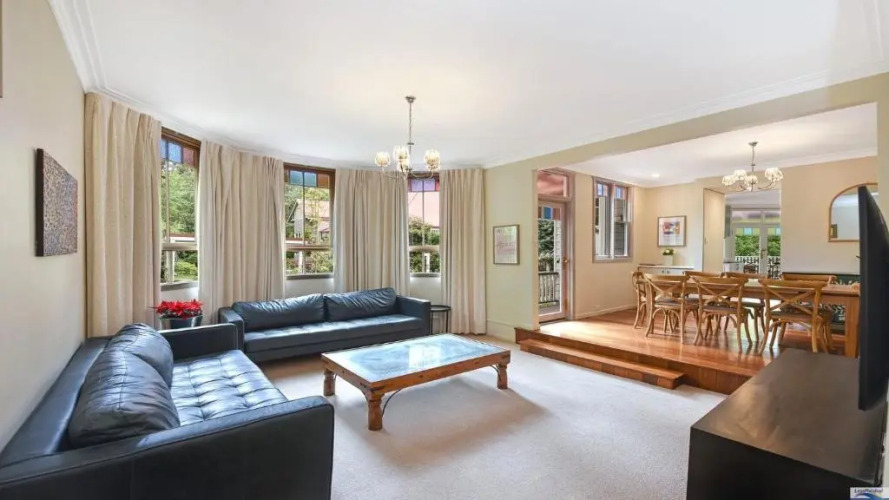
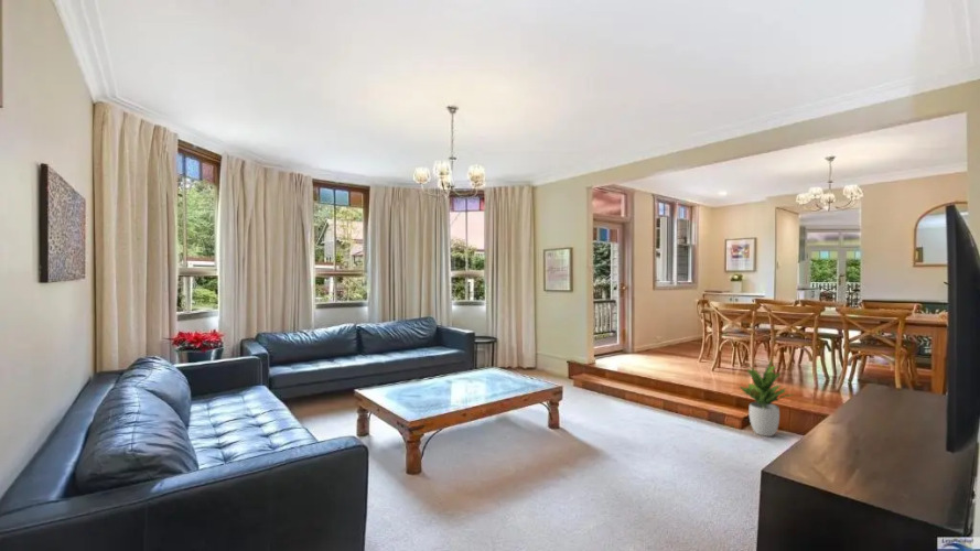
+ potted plant [739,359,795,437]
